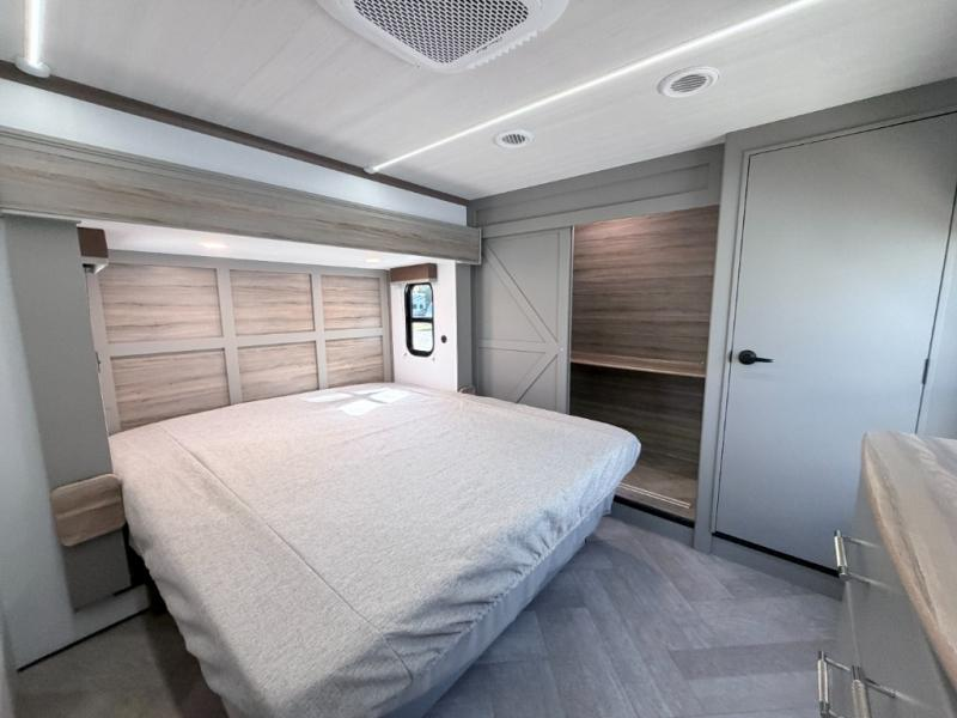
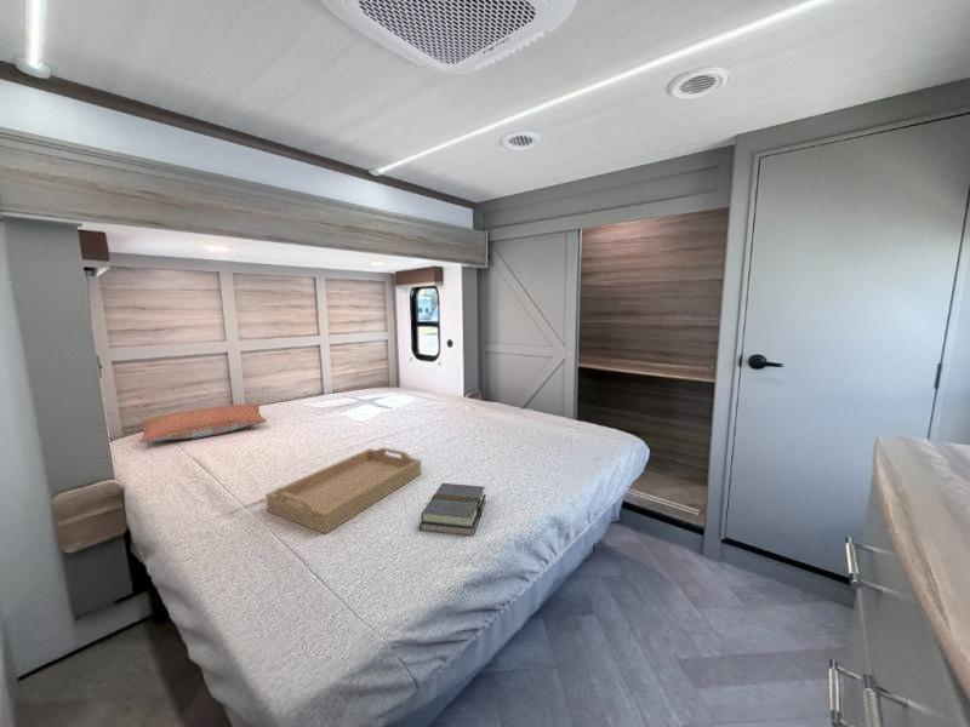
+ pillow [138,402,268,443]
+ serving tray [264,446,422,534]
+ book [418,482,487,537]
